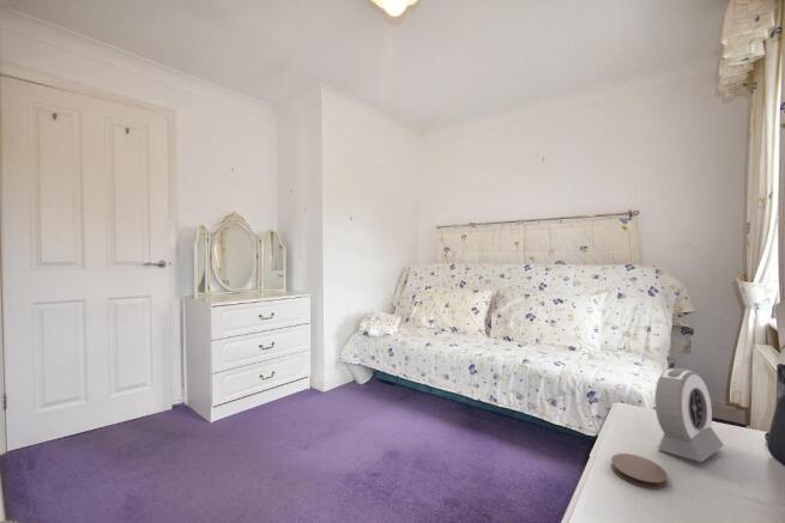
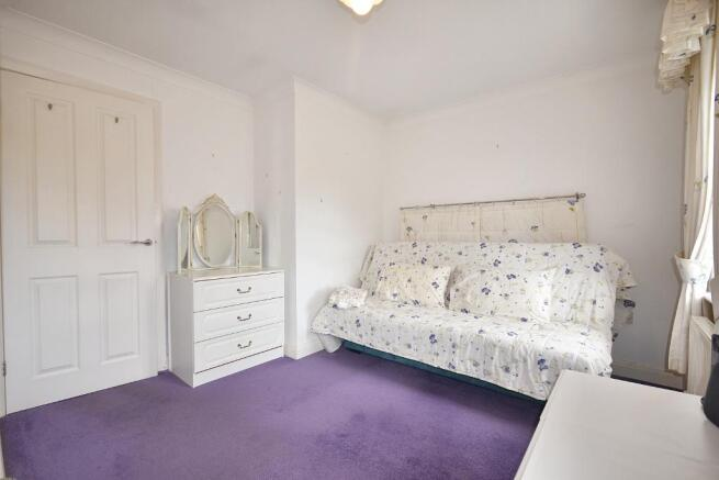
- coaster [610,452,669,489]
- alarm clock [653,367,725,463]
